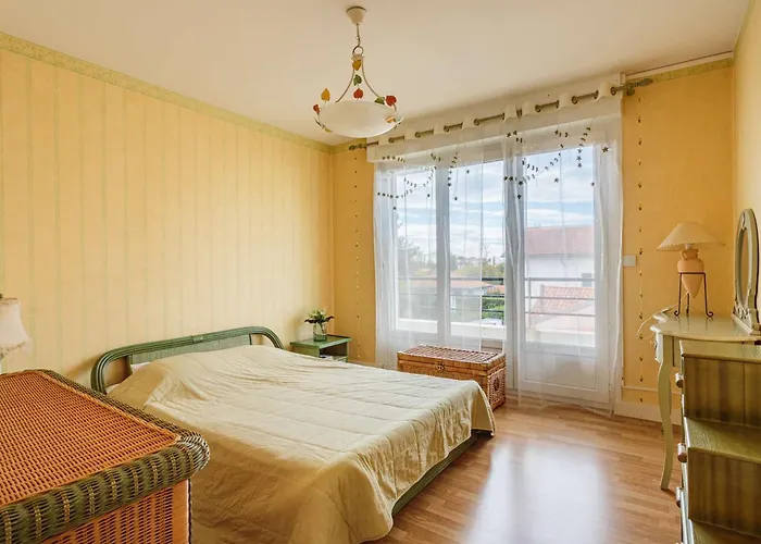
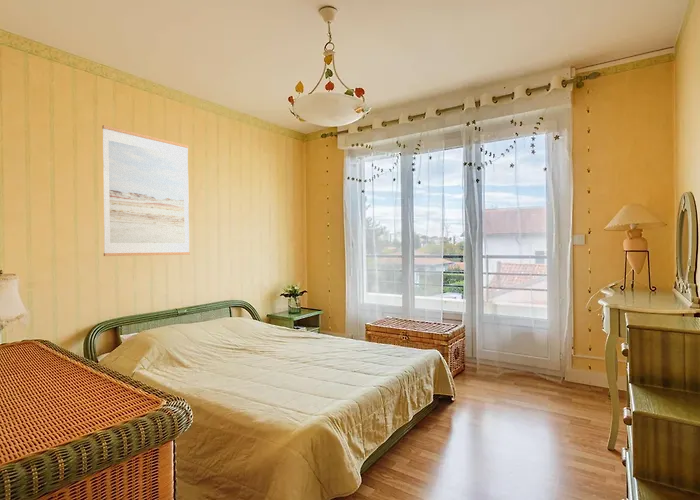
+ wall art [101,124,191,257]
